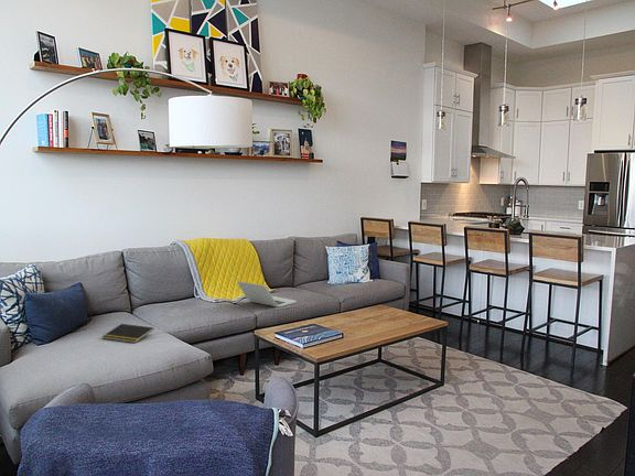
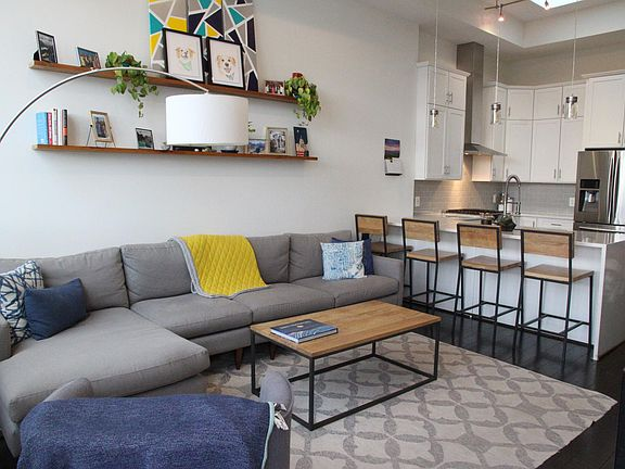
- laptop [237,280,297,307]
- notepad [101,323,155,344]
